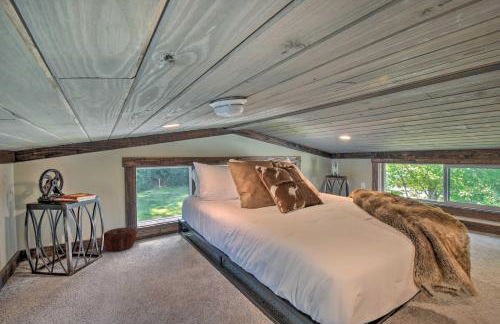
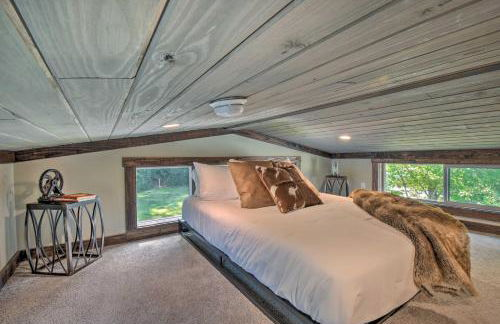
- woven basket [100,227,138,252]
